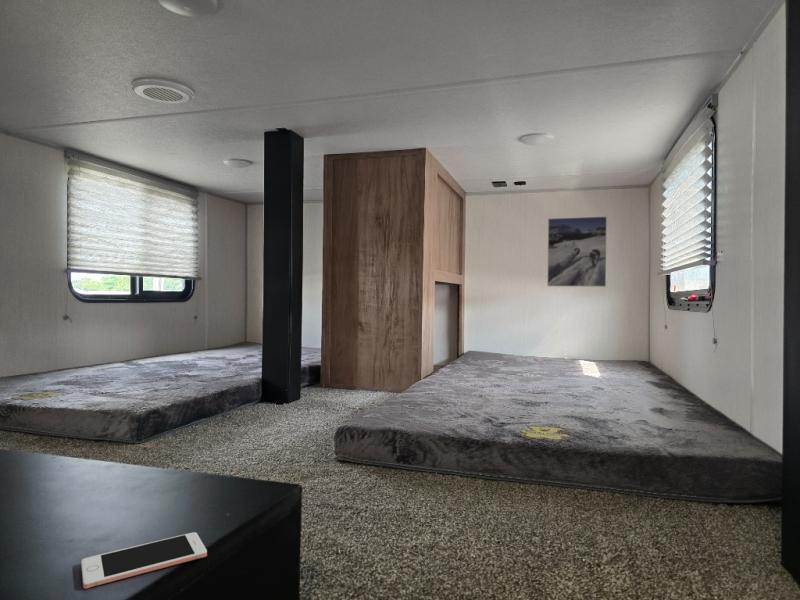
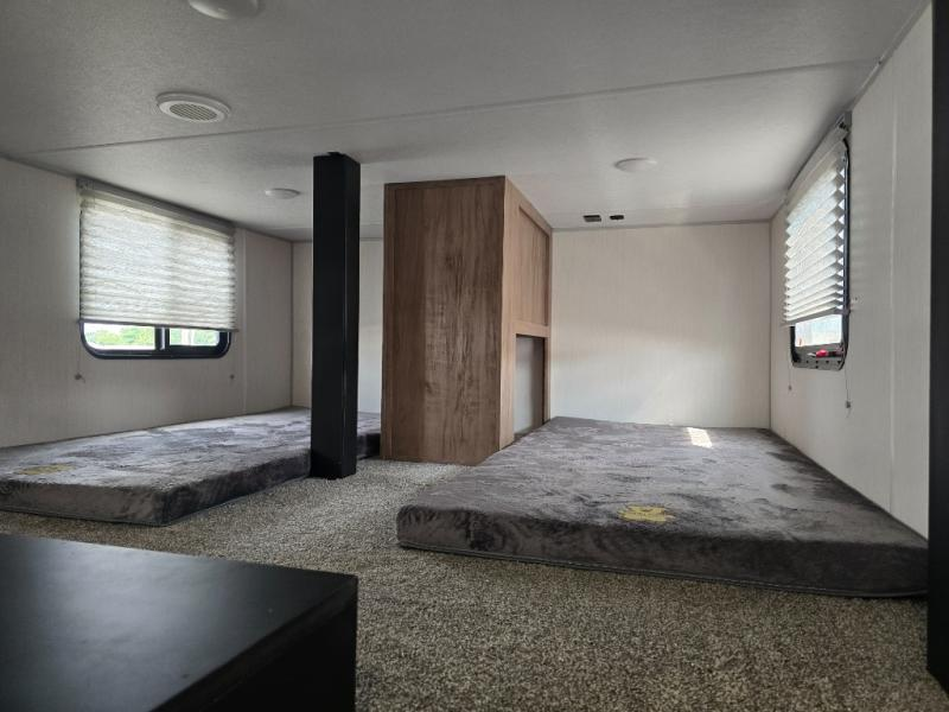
- cell phone [80,531,208,590]
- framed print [547,216,608,288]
